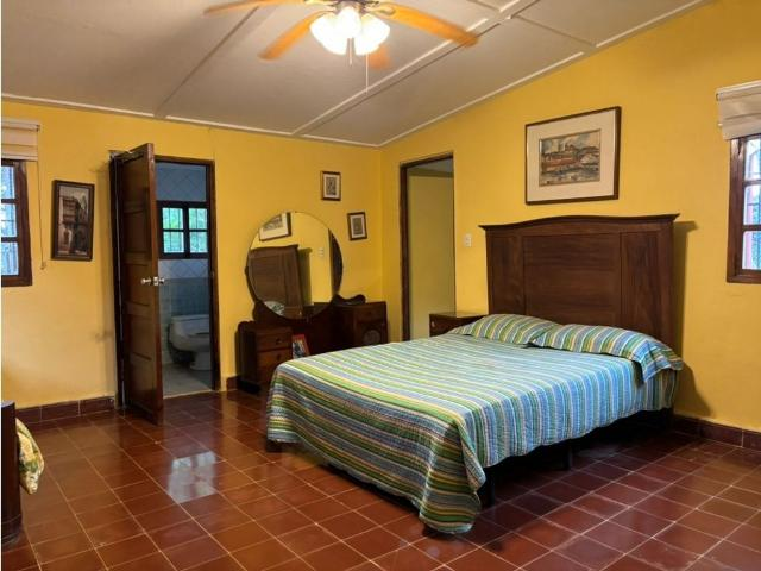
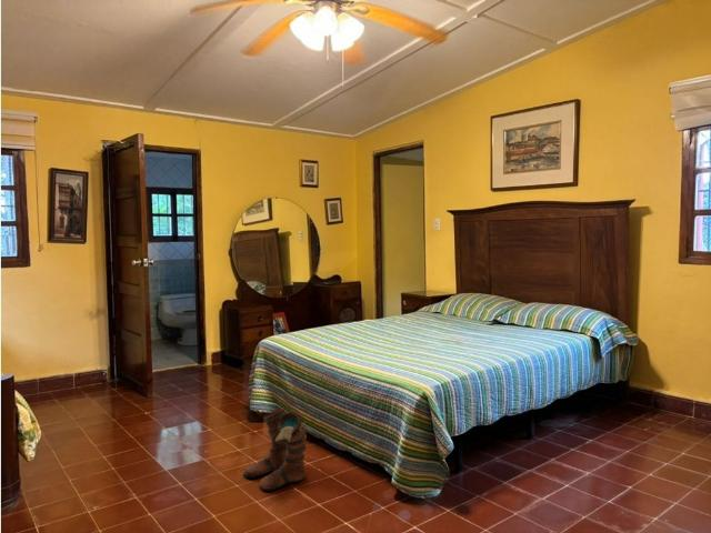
+ boots [242,406,308,492]
